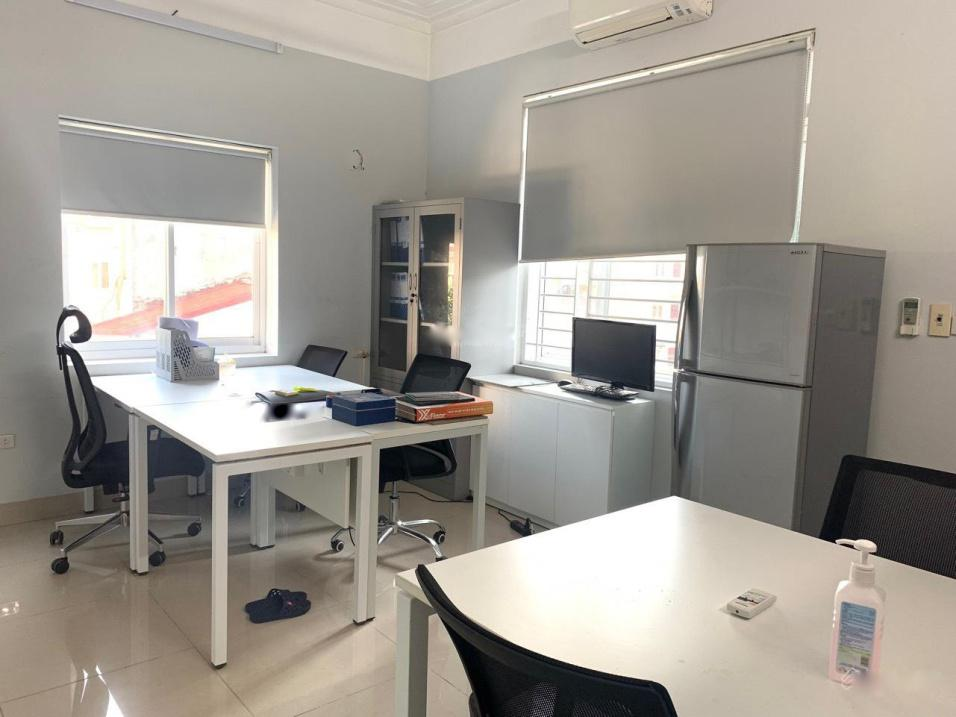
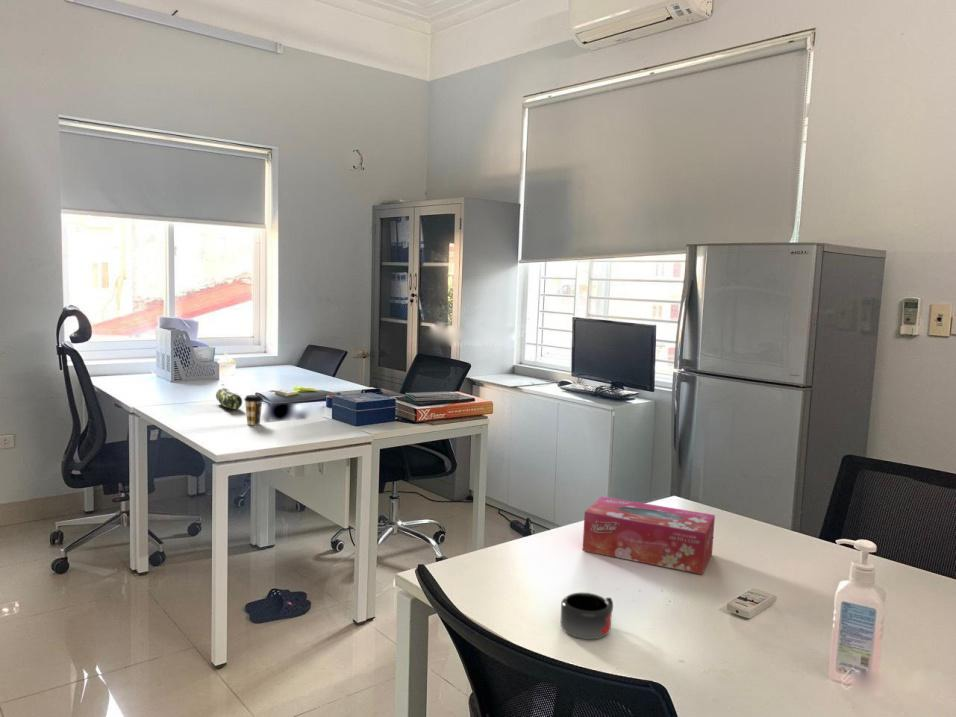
+ mug [560,592,614,640]
+ pencil case [215,387,243,411]
+ tissue box [582,496,716,575]
+ coffee cup [243,394,264,426]
